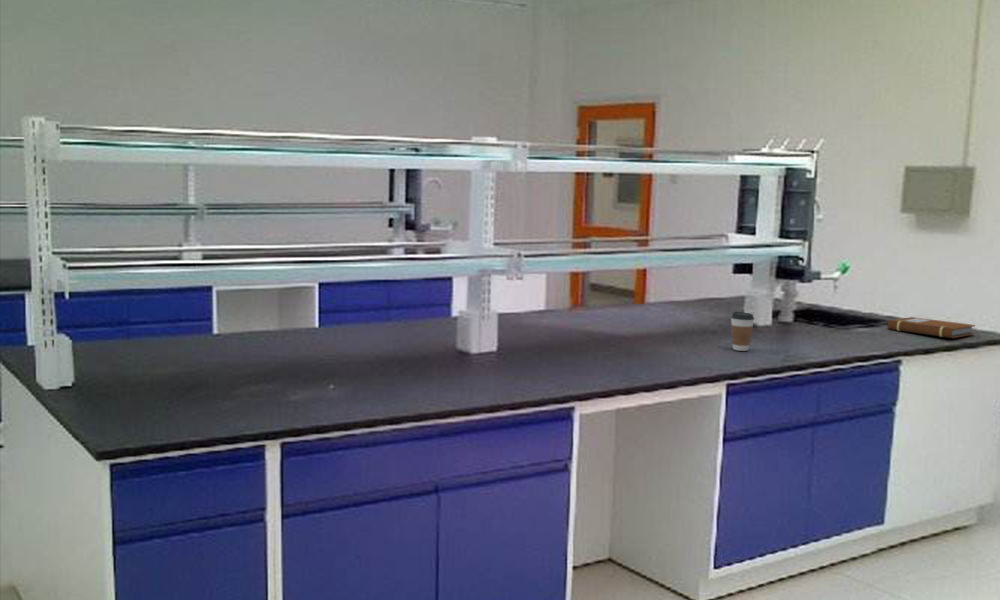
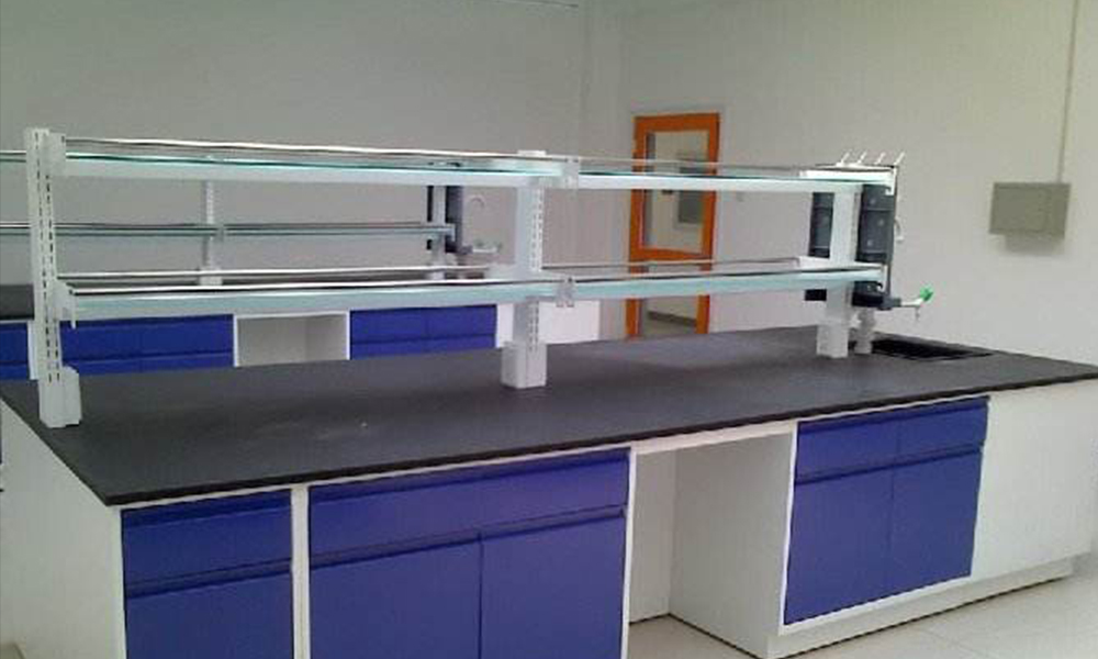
- coffee cup [730,311,755,352]
- notebook [886,316,976,339]
